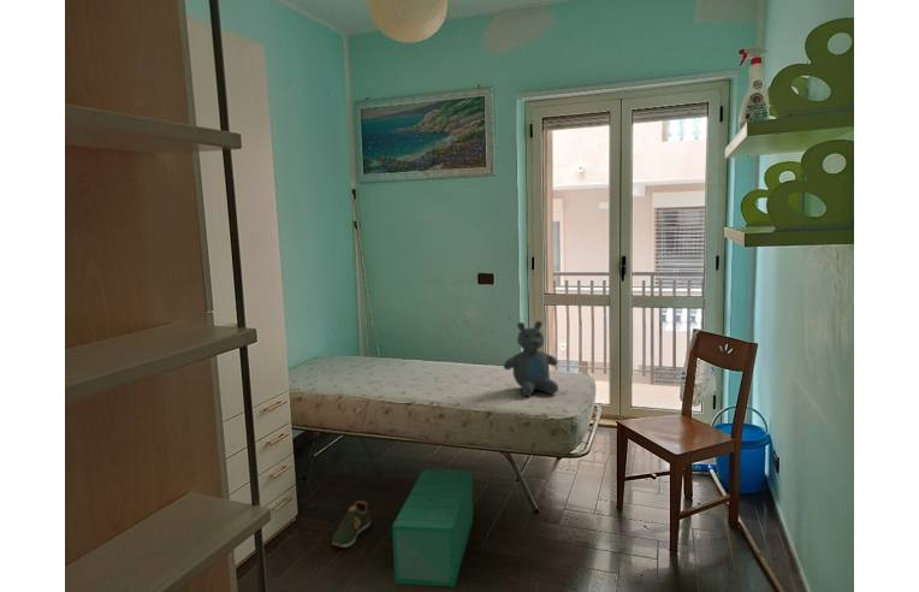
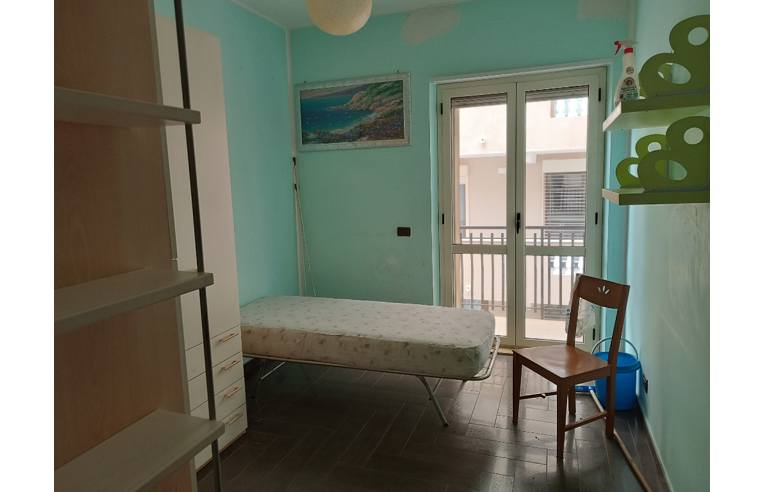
- storage bin [391,468,475,588]
- teddy bear [503,320,559,397]
- shoe [331,499,372,549]
